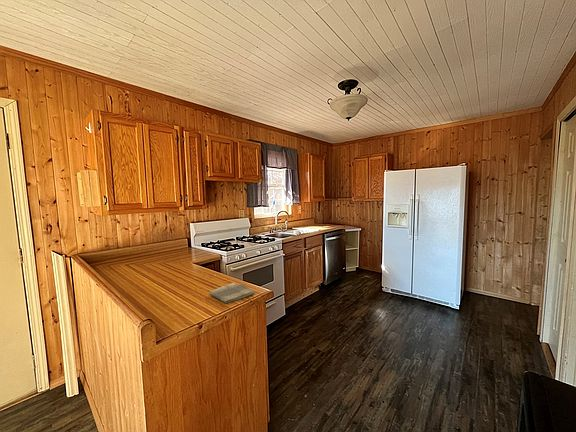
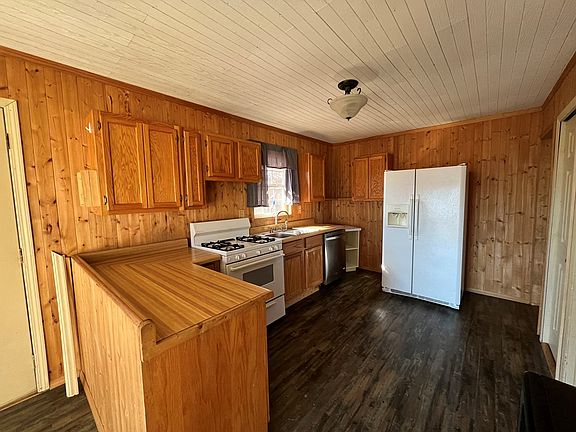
- dish towel [208,281,255,304]
